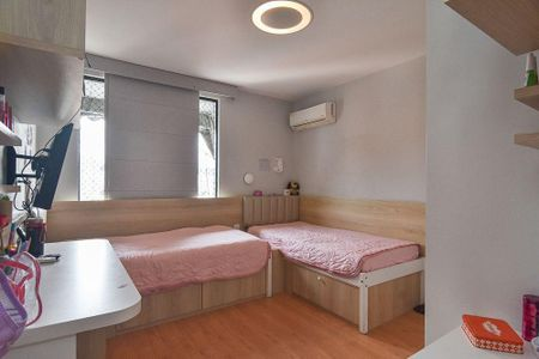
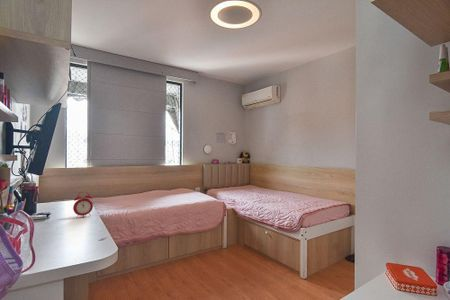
+ alarm clock [72,191,94,219]
